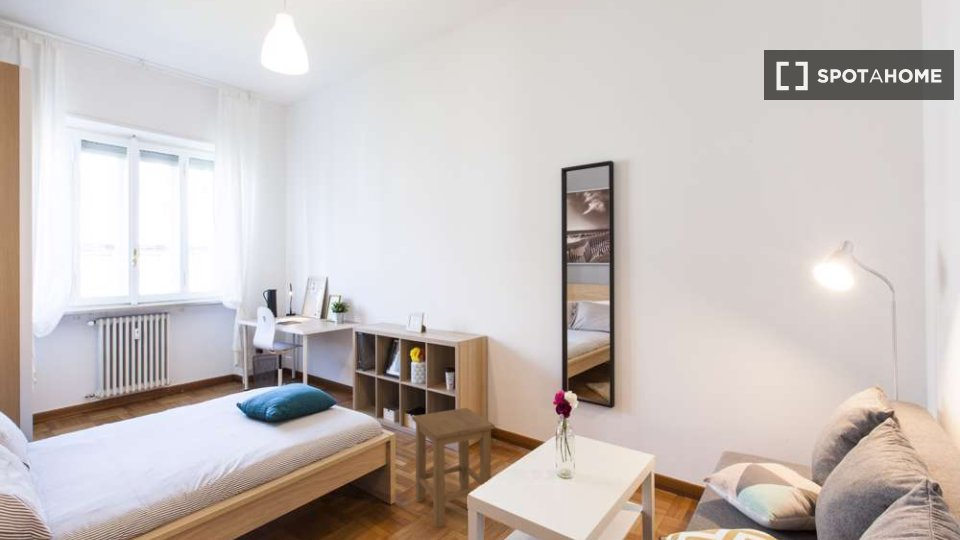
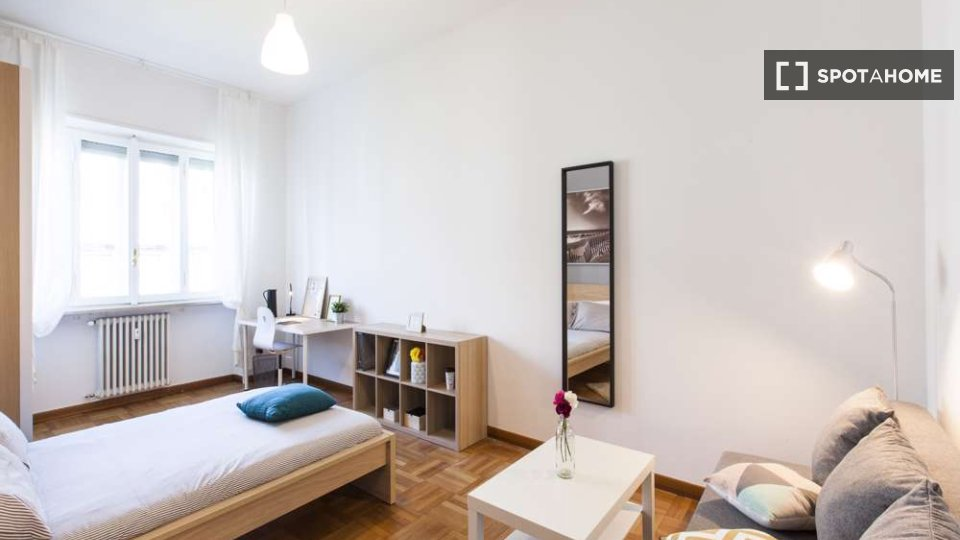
- stool [411,407,496,529]
